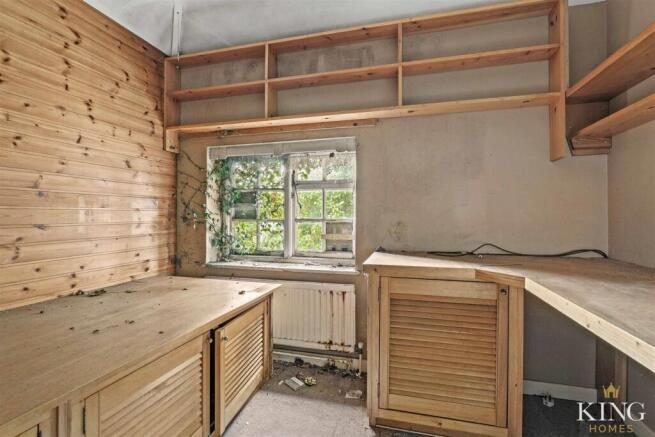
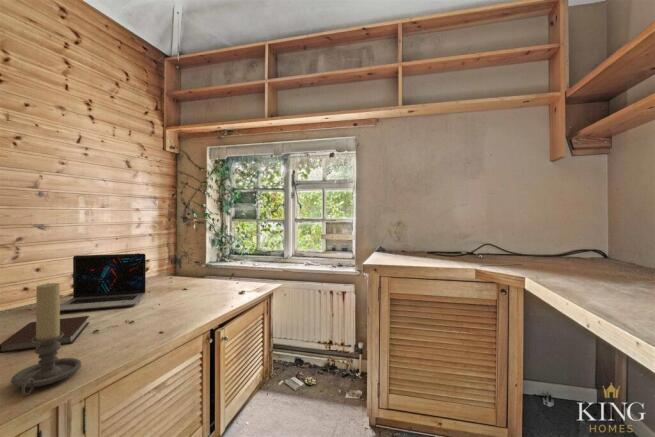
+ laptop [60,253,147,313]
+ candle holder [10,282,82,397]
+ notebook [0,315,90,354]
